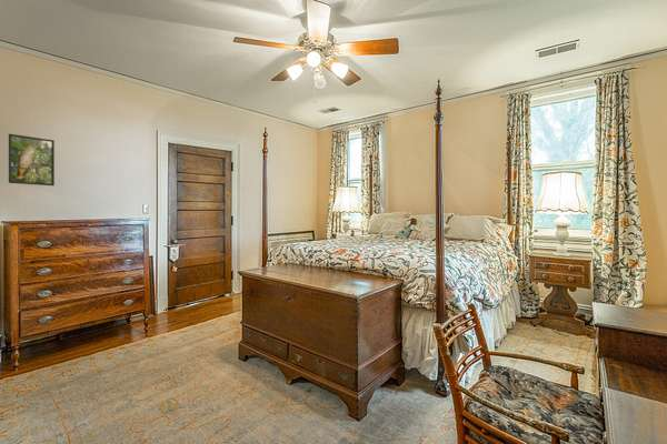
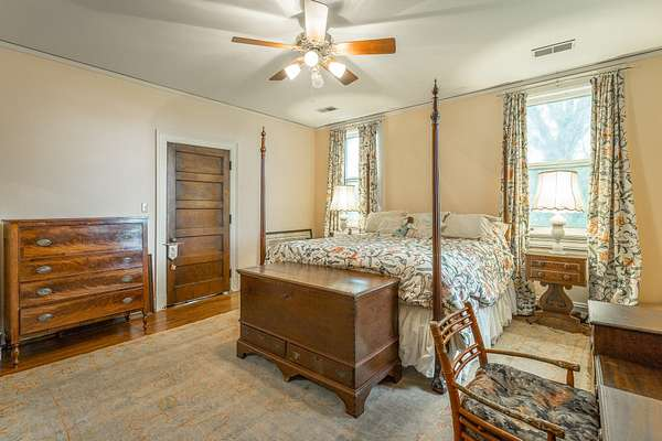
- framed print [8,133,56,186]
